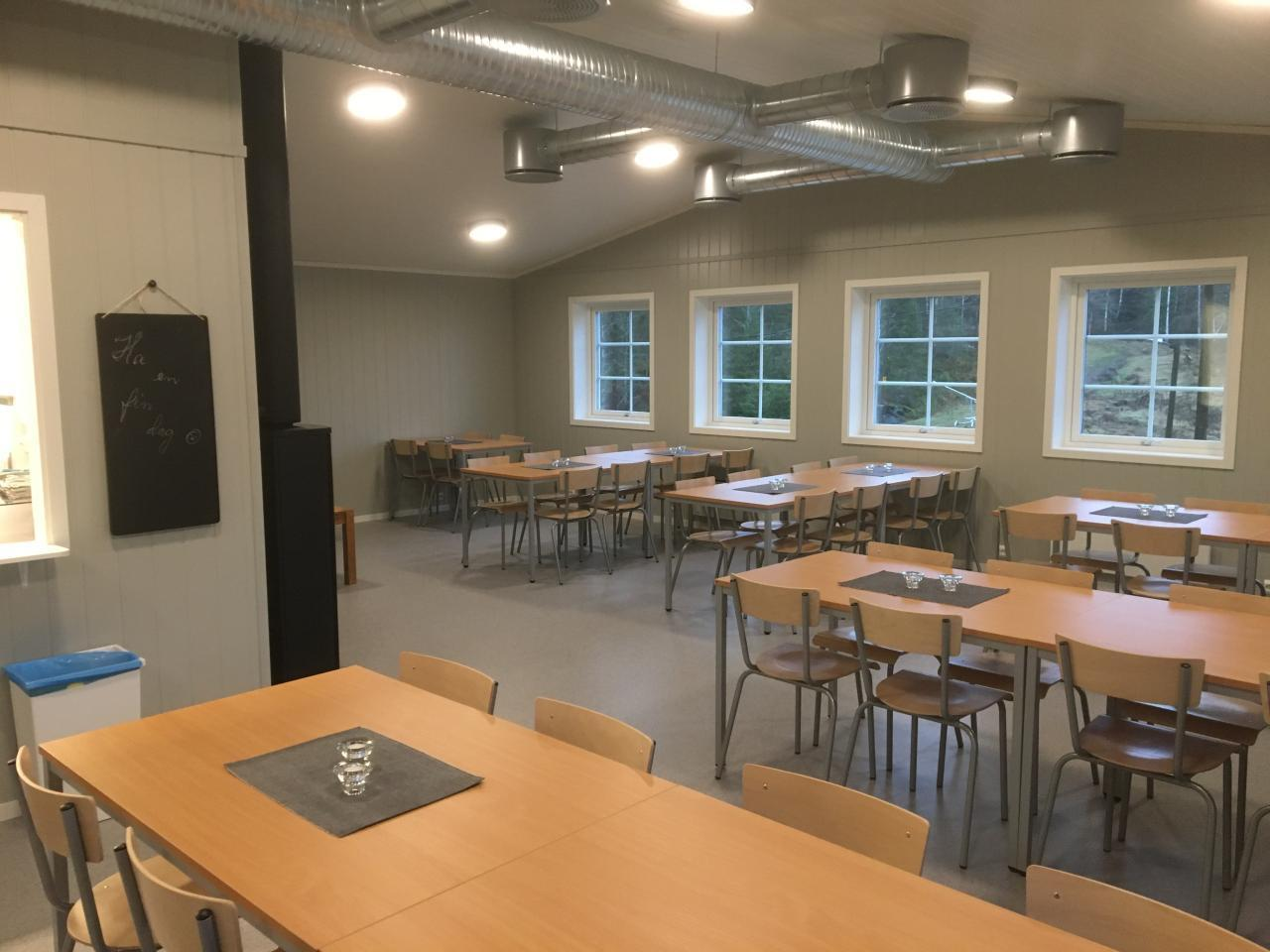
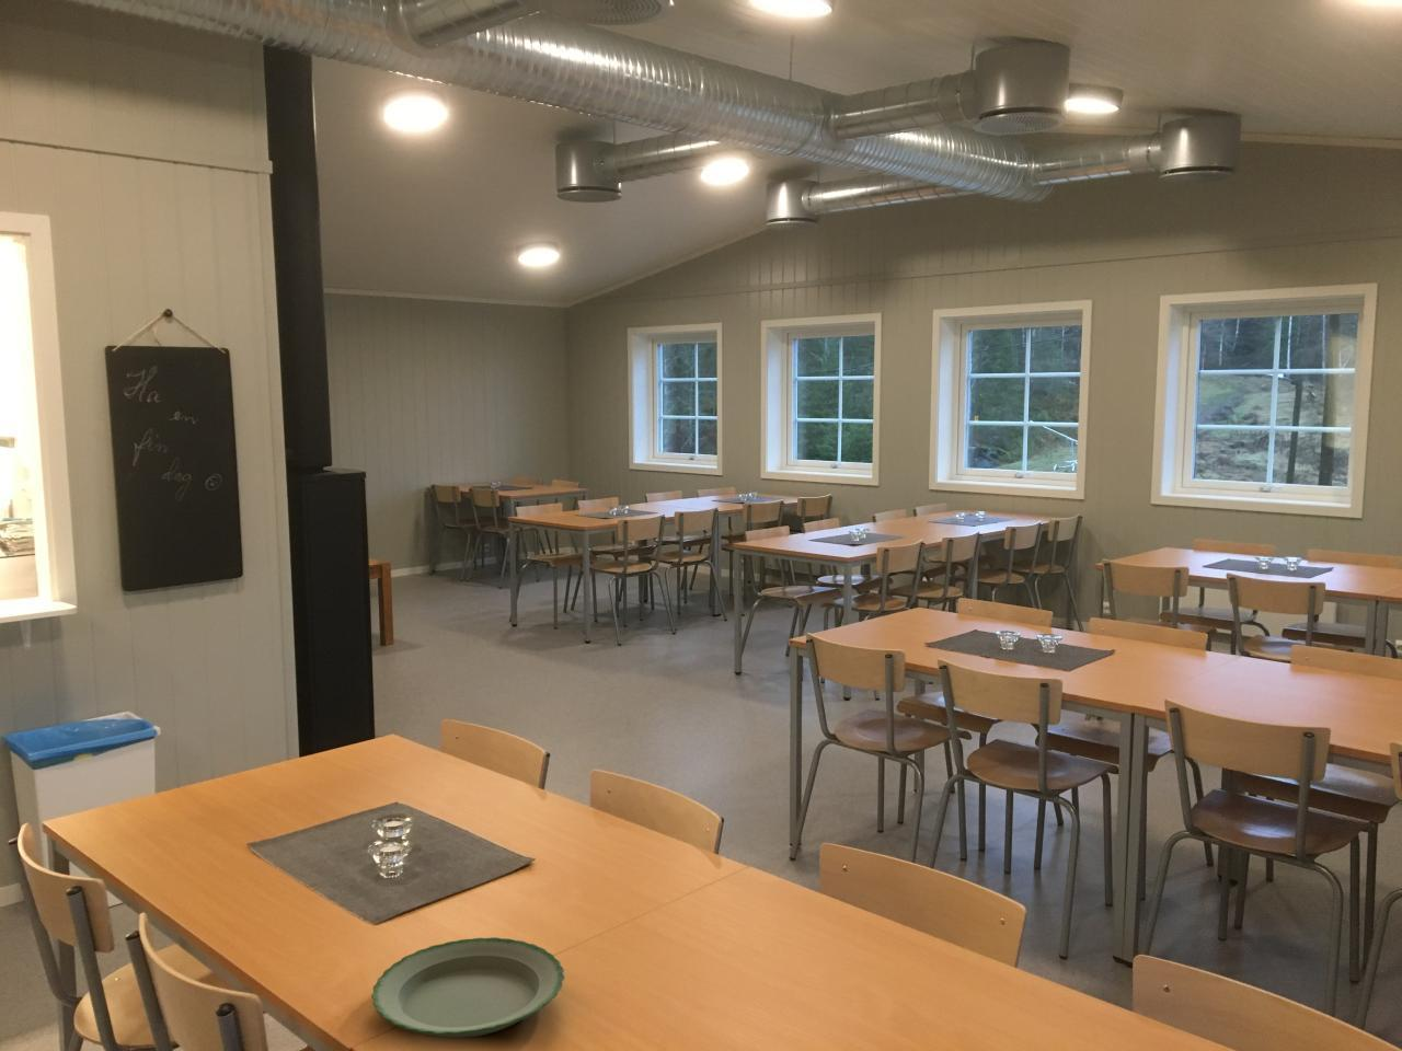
+ plate [370,936,565,1039]
